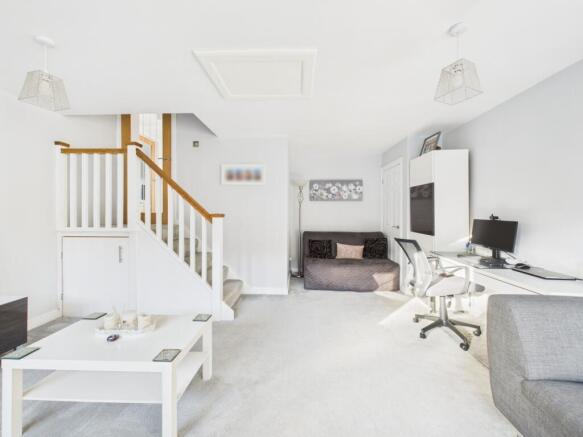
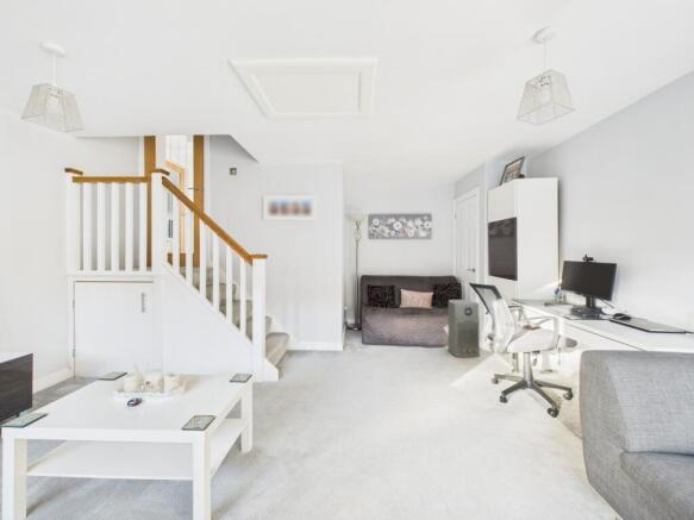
+ air purifier [446,299,481,358]
